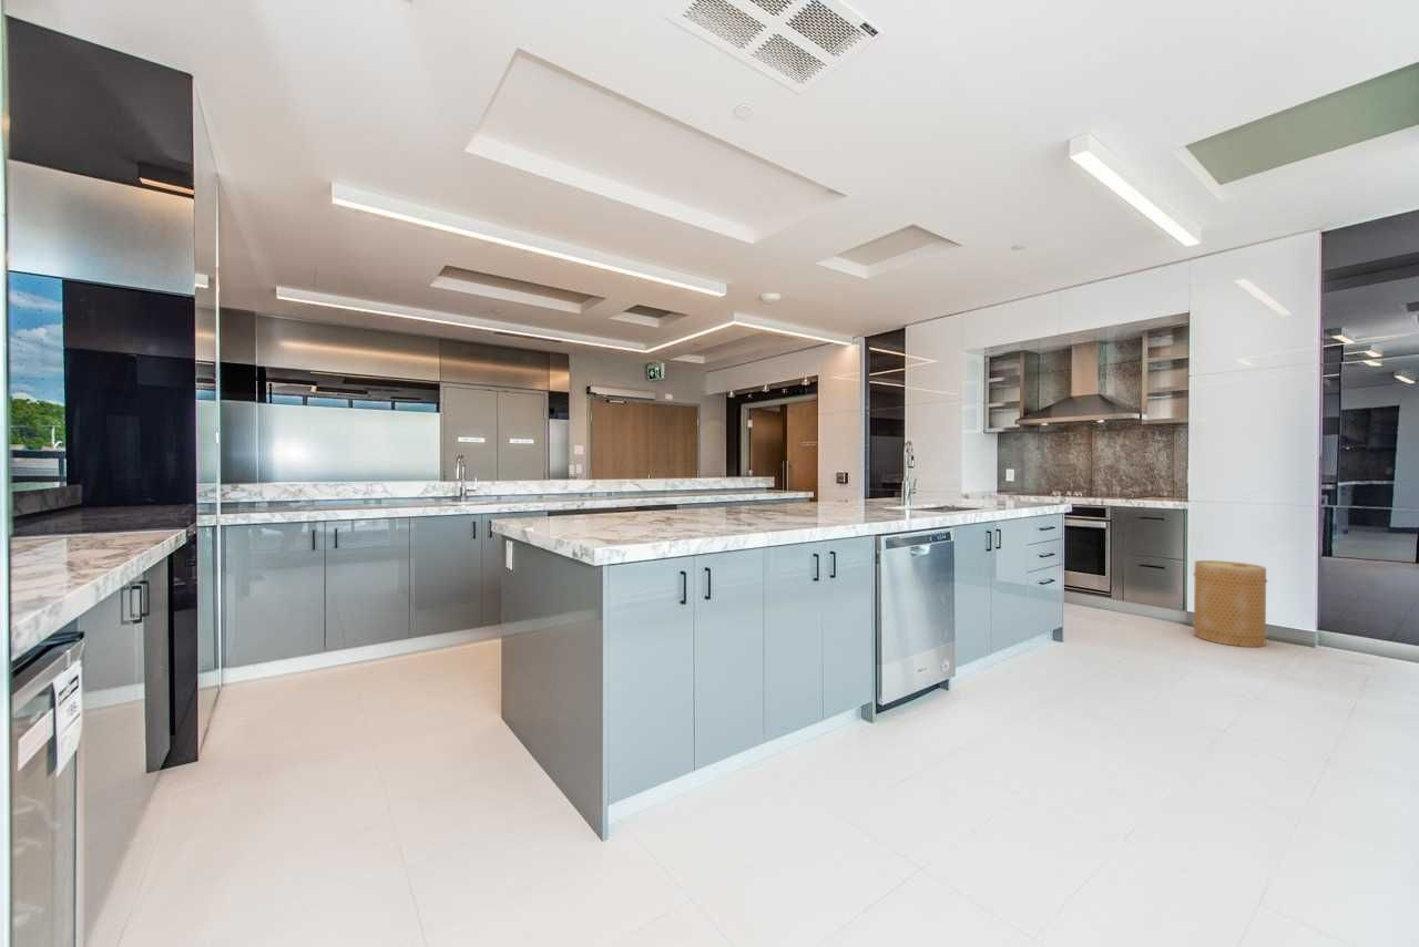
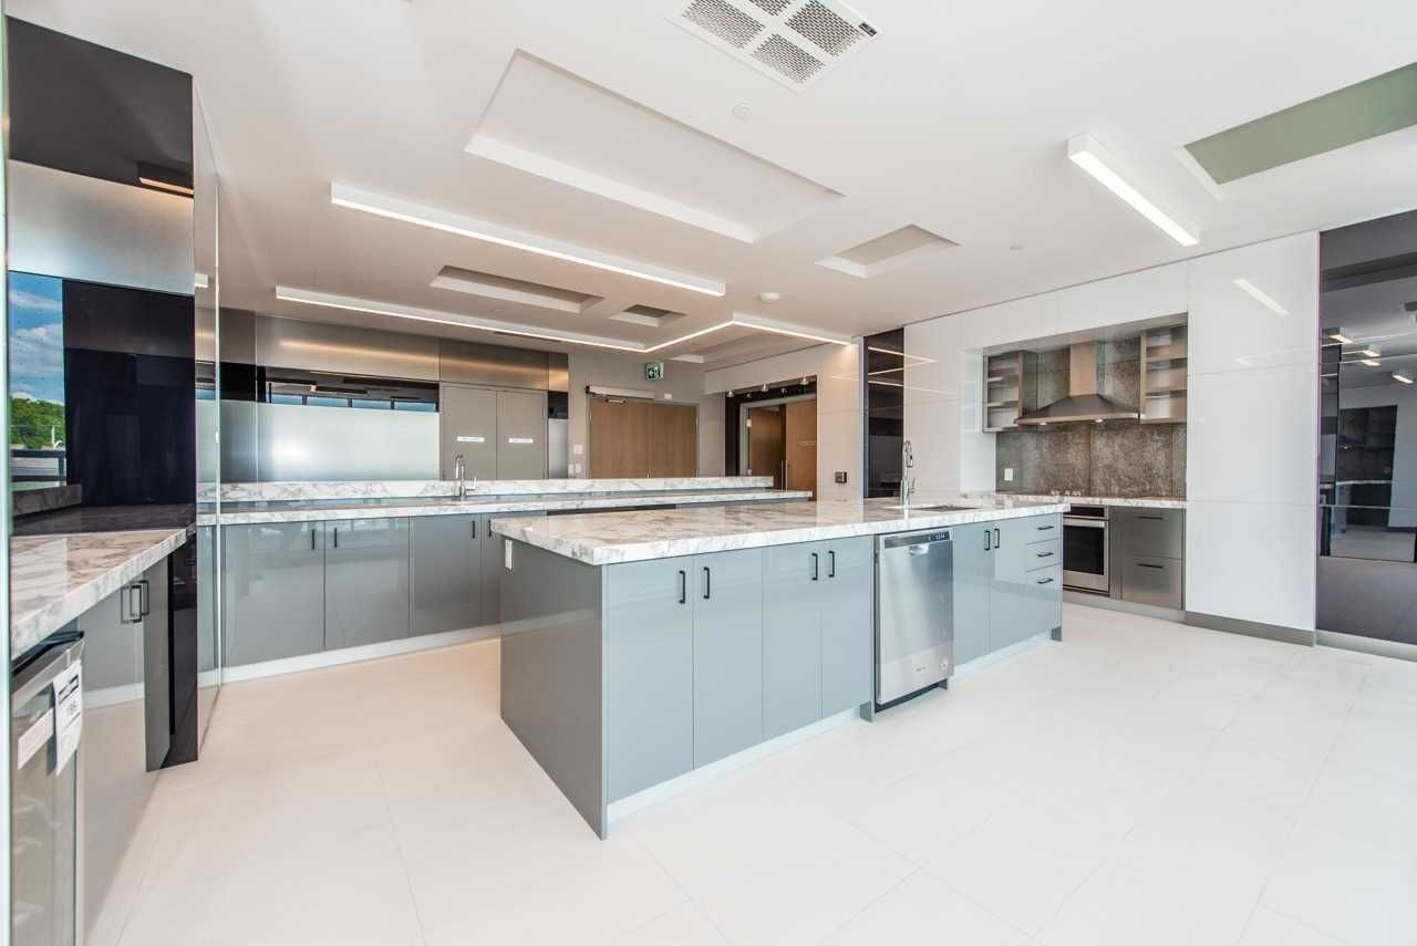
- basket [1192,559,1268,648]
